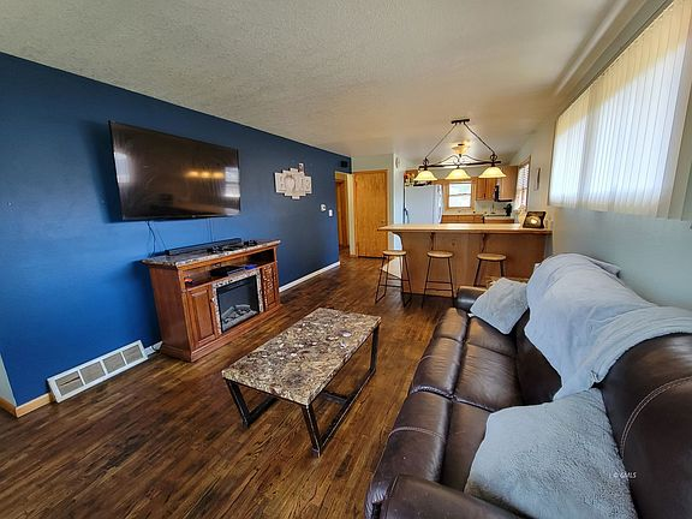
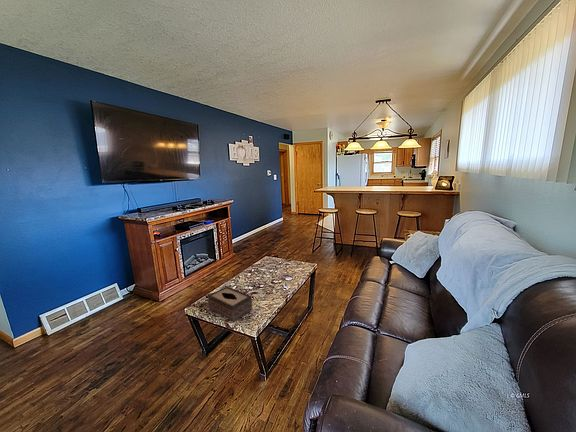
+ tissue box [207,285,253,323]
